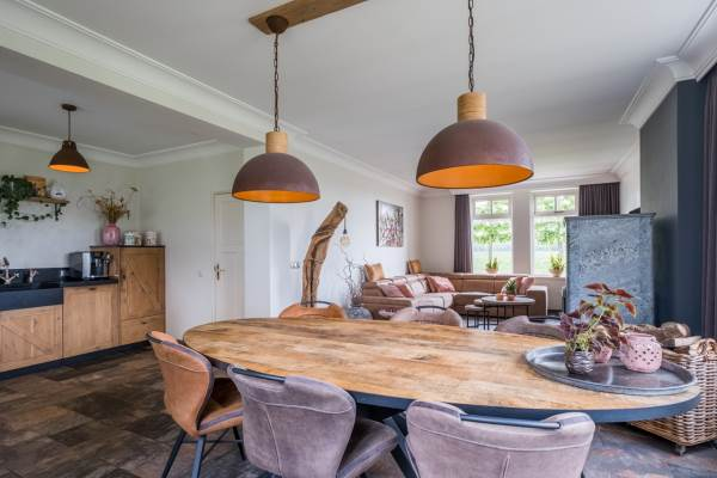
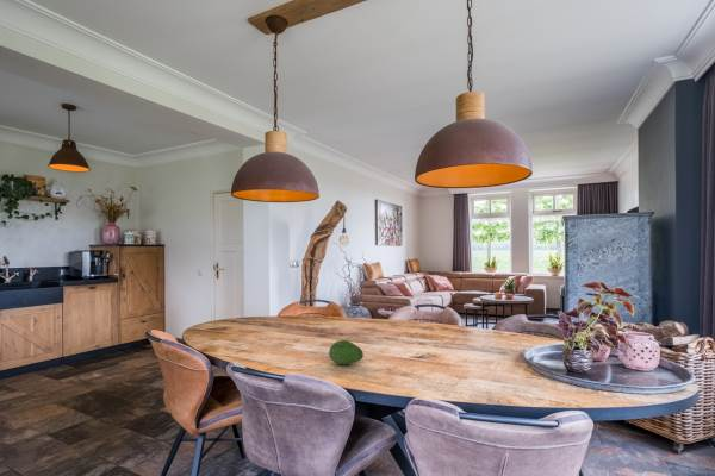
+ fruit [328,339,365,365]
